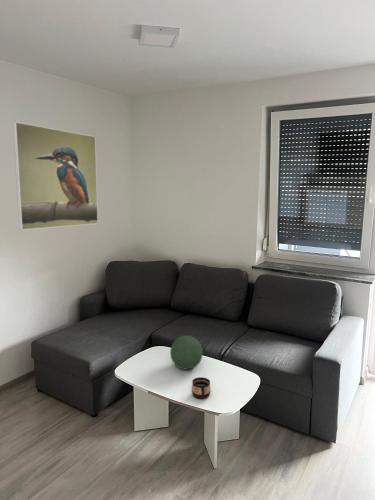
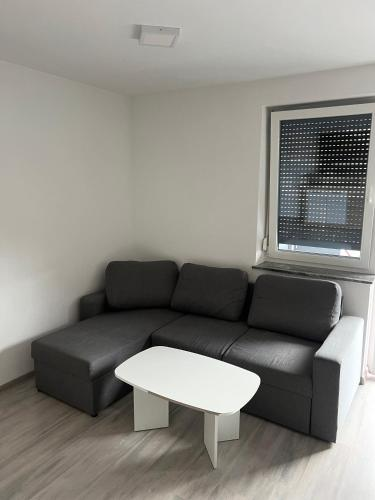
- decorative orb [169,335,204,371]
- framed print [12,121,99,231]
- cup [191,376,211,400]
